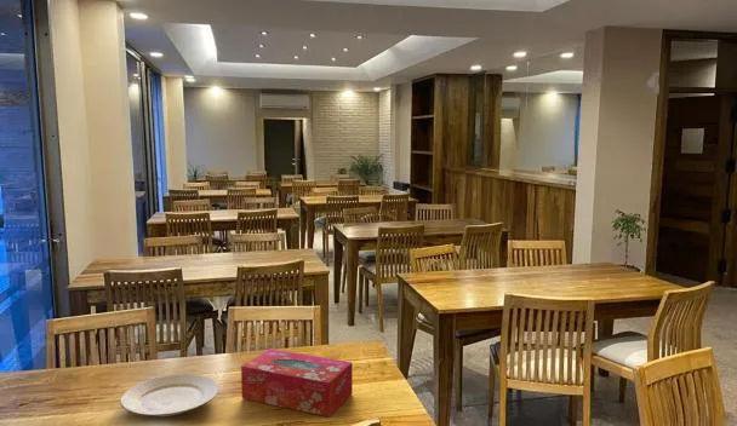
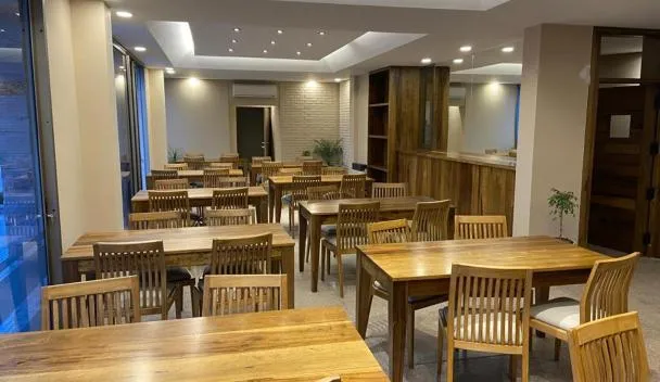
- plate [119,373,219,418]
- tissue box [240,347,354,418]
